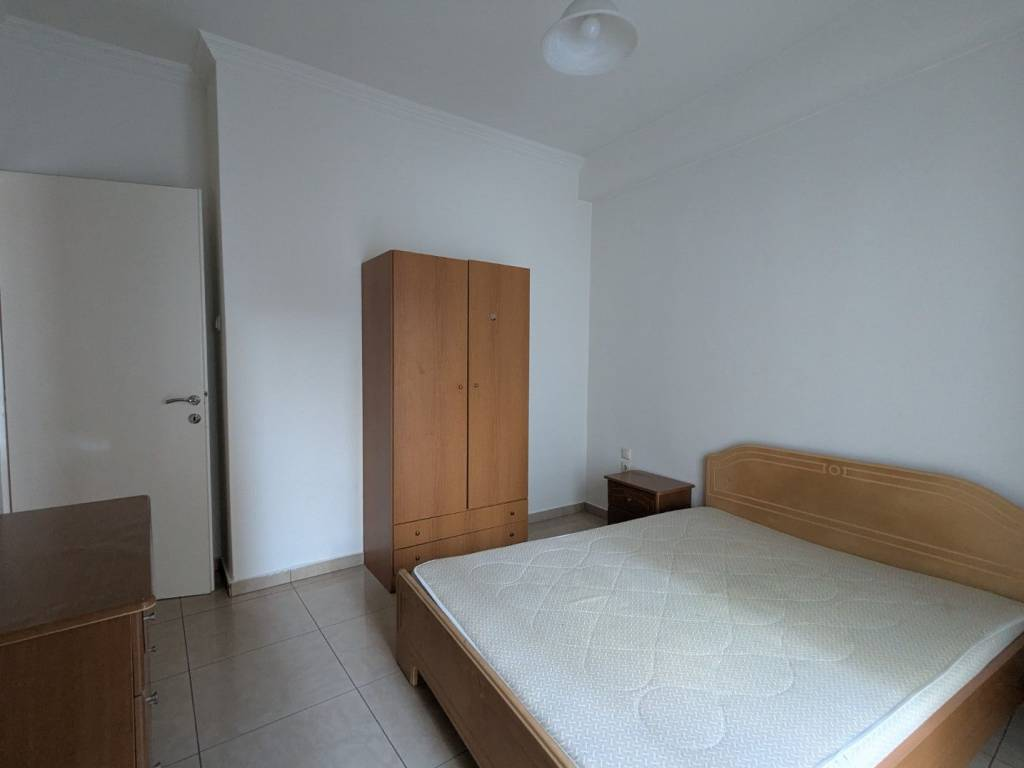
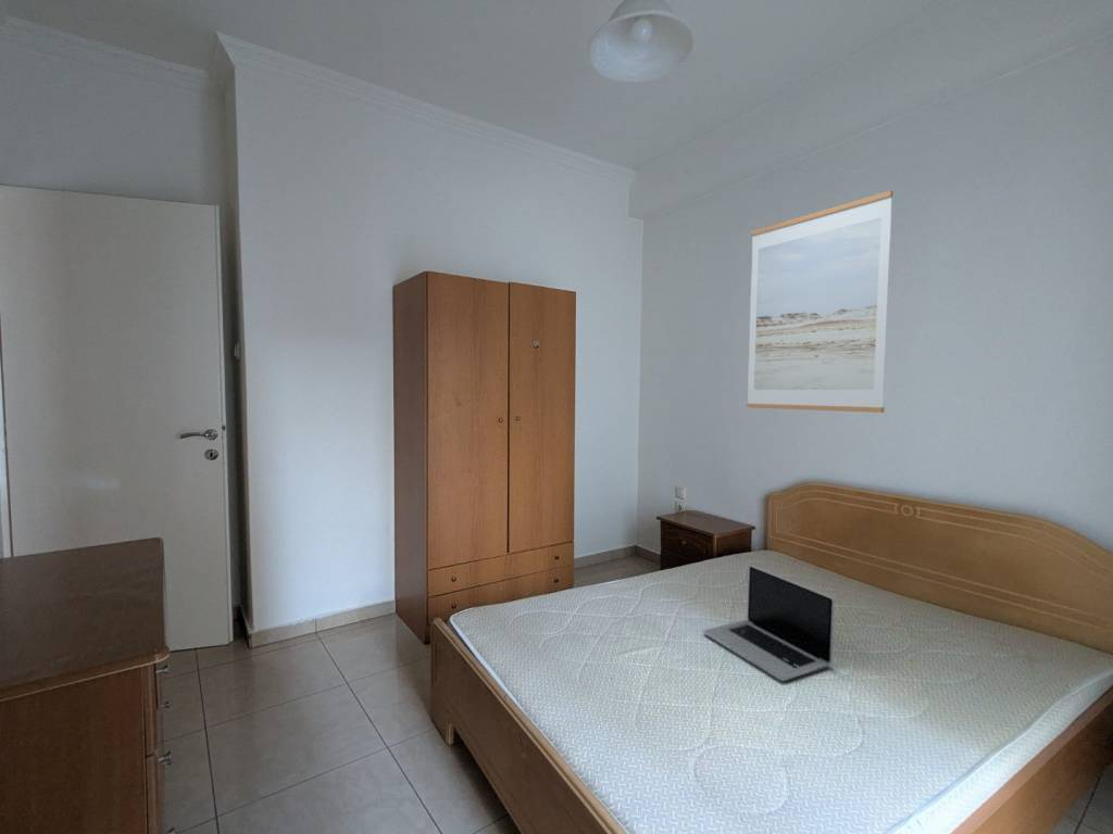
+ laptop [702,564,836,682]
+ wall art [746,189,893,414]
